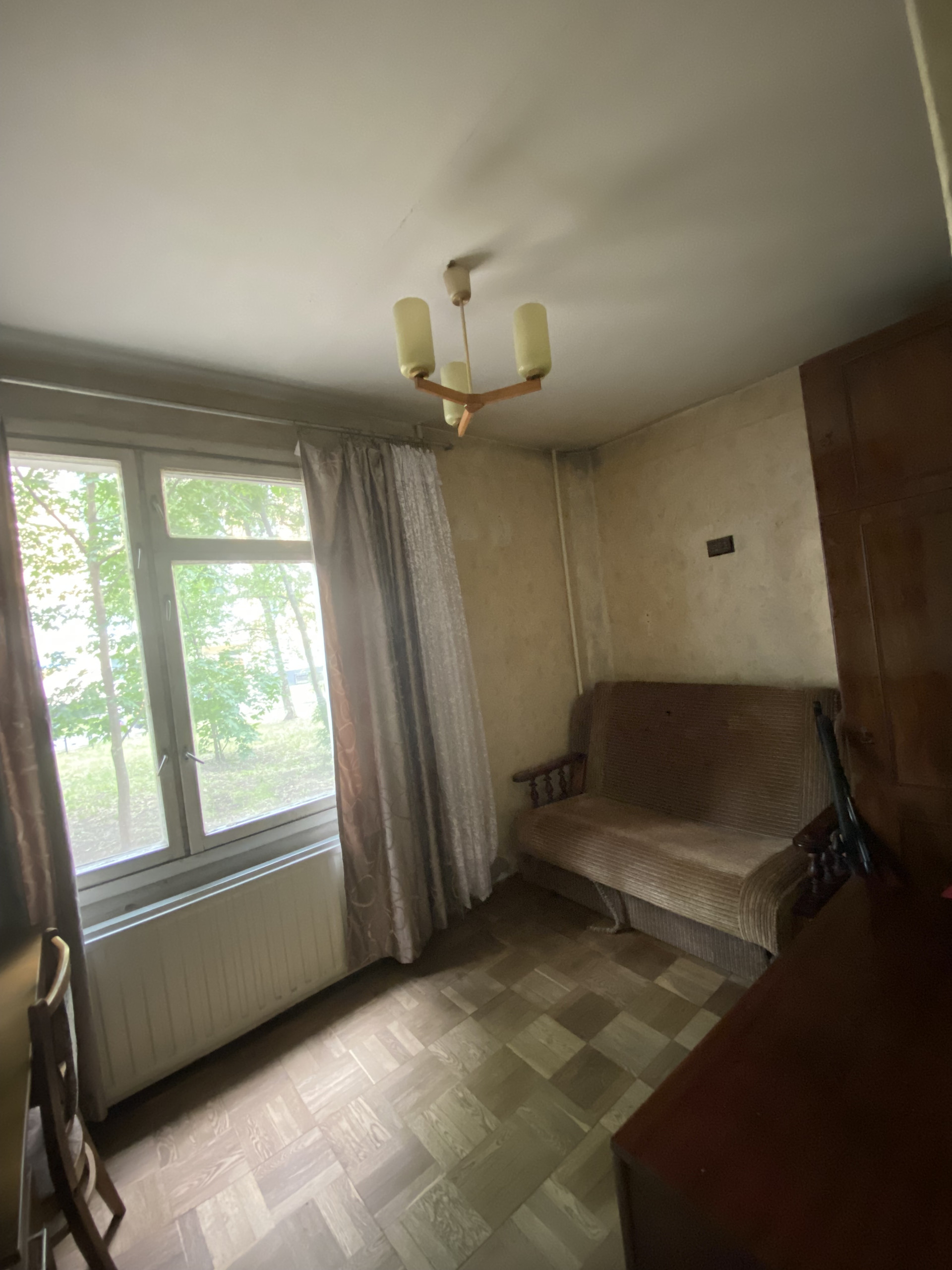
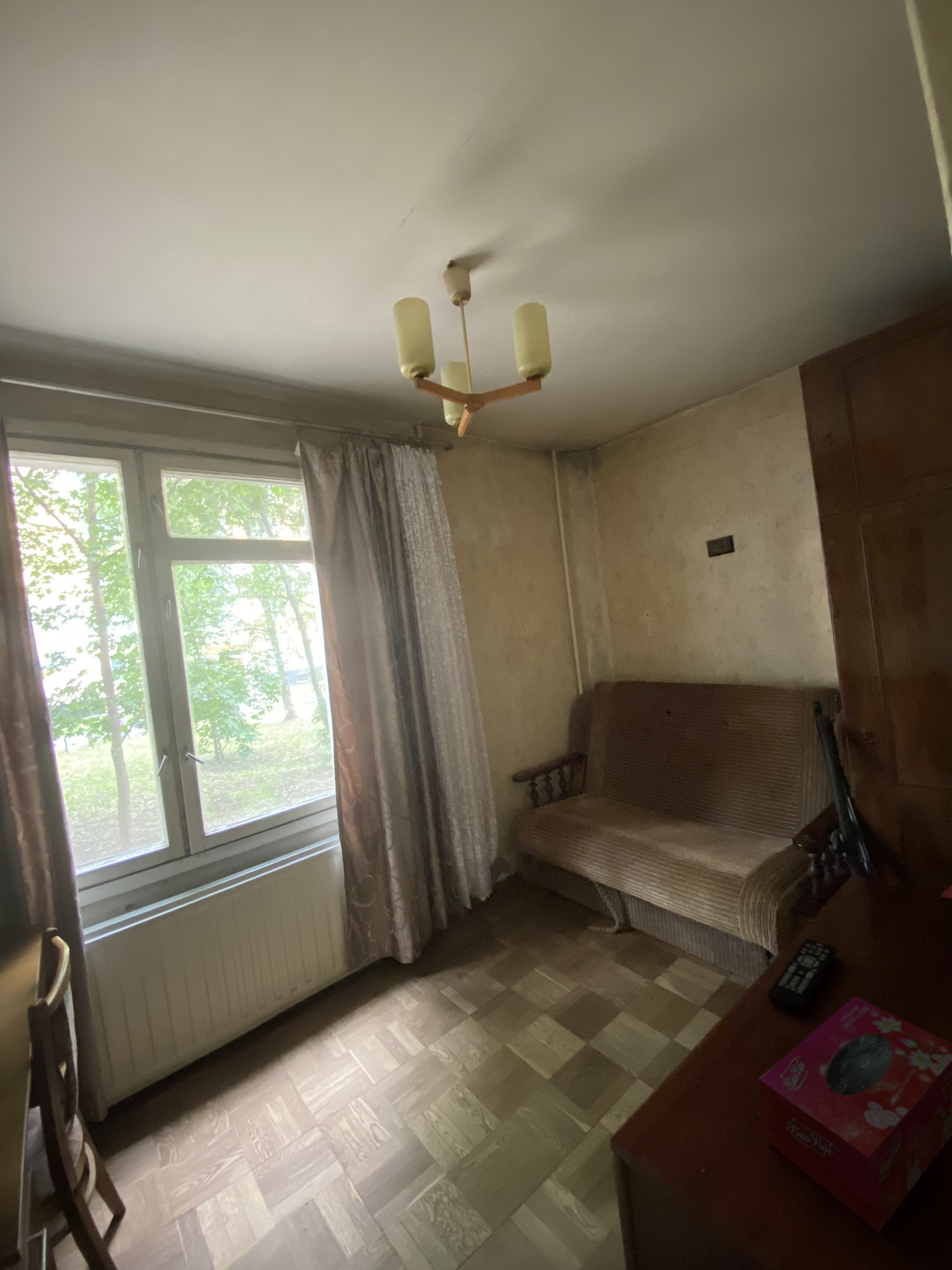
+ tissue box [758,996,952,1233]
+ remote control [767,938,837,1014]
